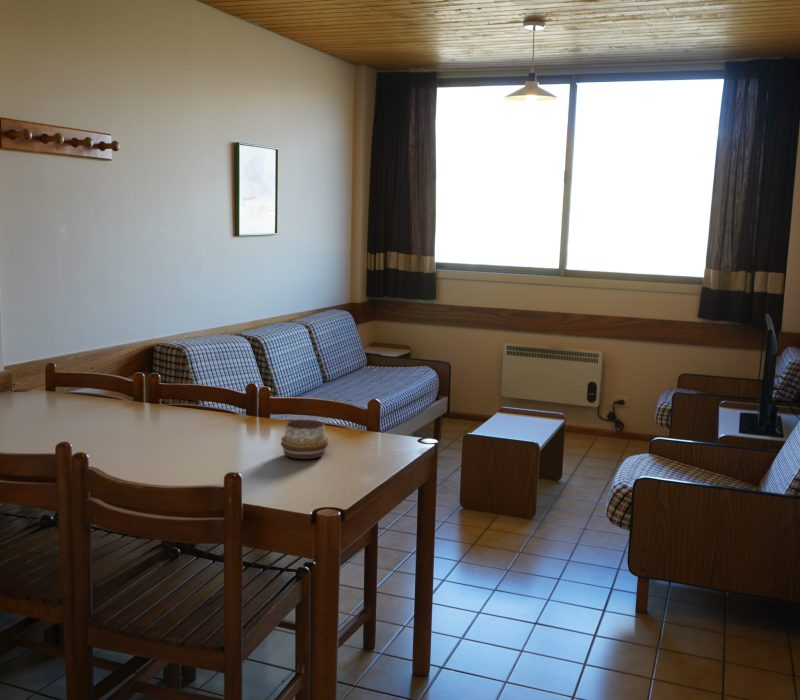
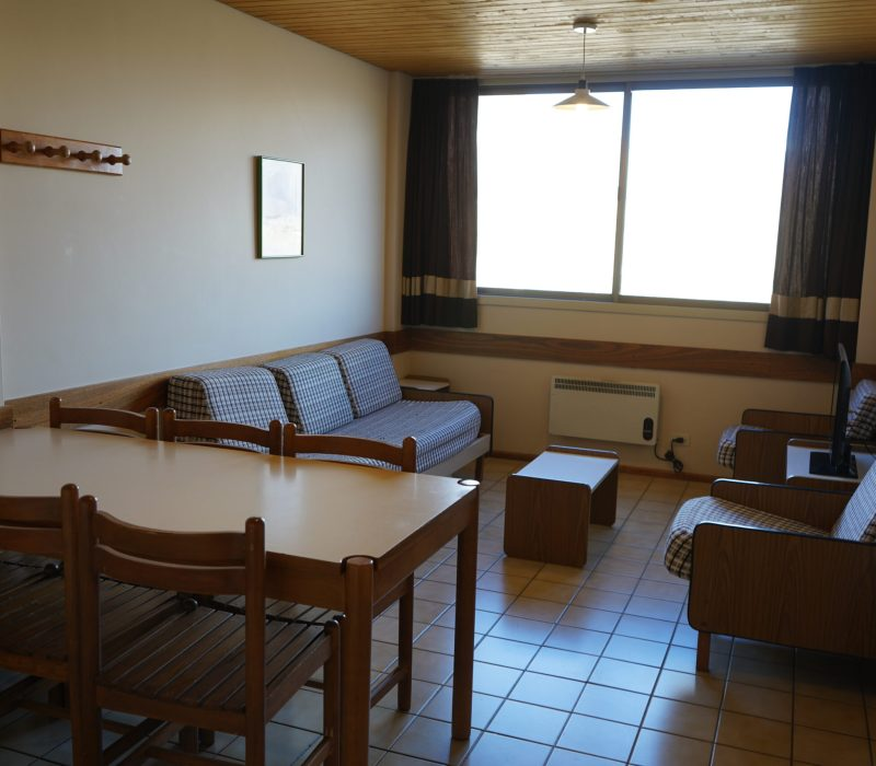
- decorative bowl [280,419,329,460]
